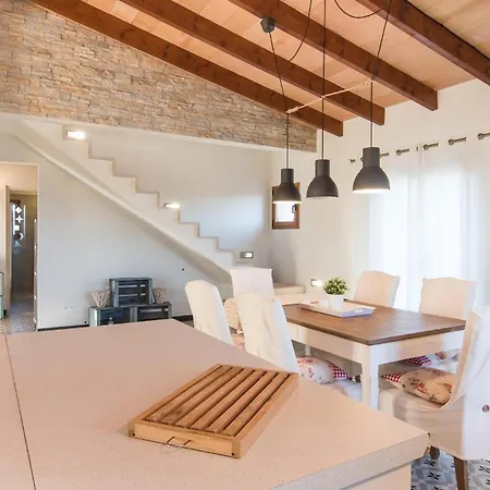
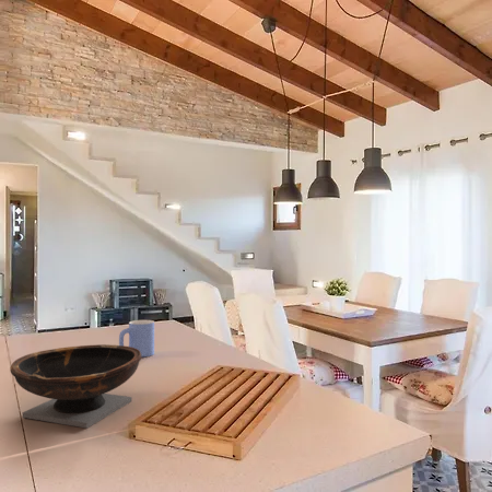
+ bowl [9,343,142,429]
+ mug [118,319,155,358]
